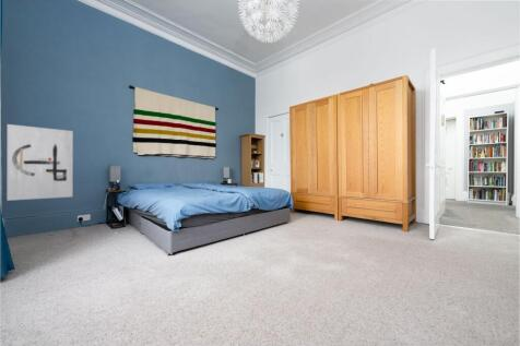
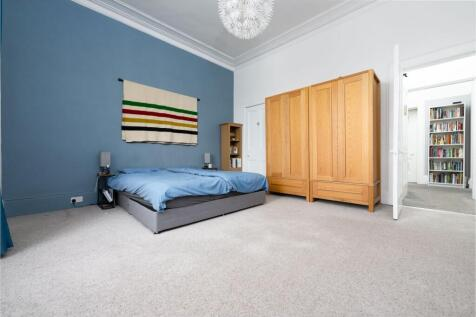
- wall art [5,123,74,202]
